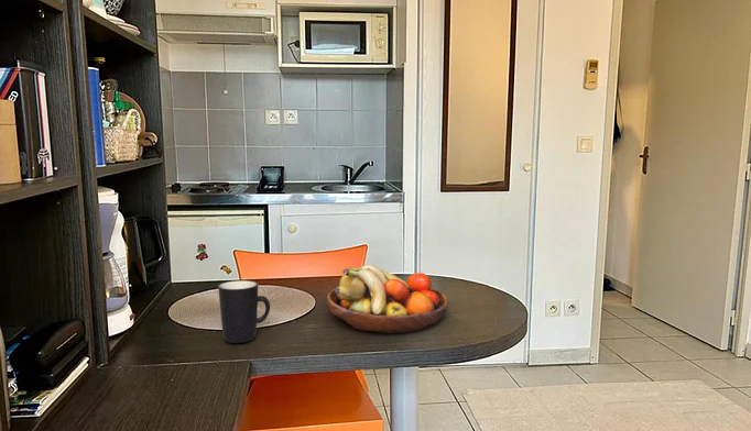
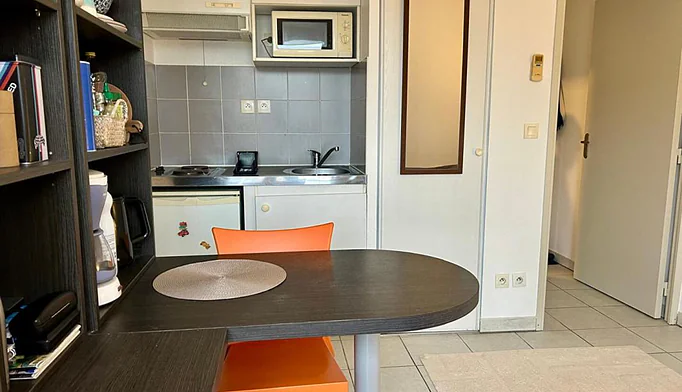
- fruit bowl [326,264,449,334]
- mug [217,279,271,344]
